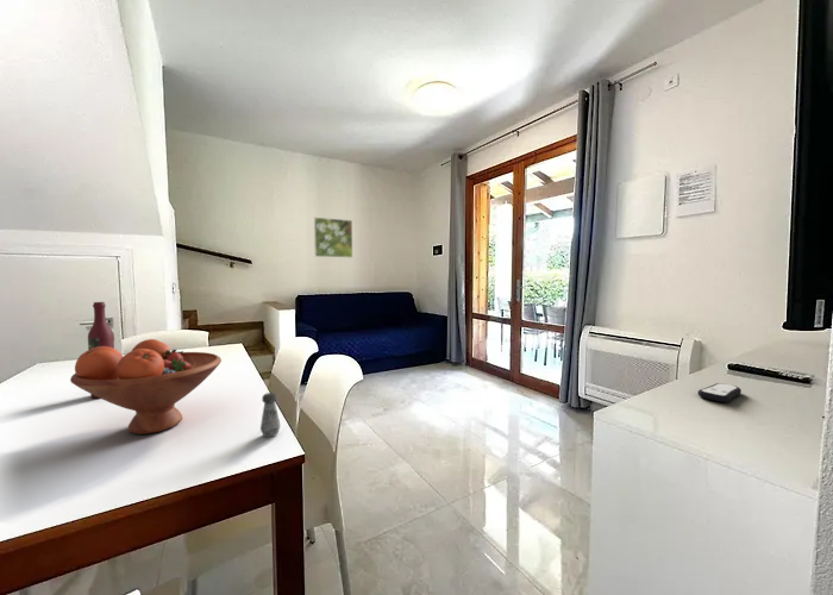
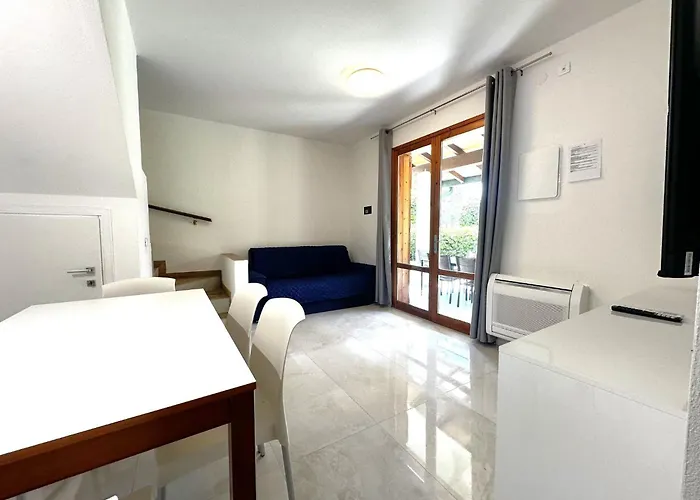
- salt shaker [259,392,281,438]
- fruit bowl [69,338,223,436]
- remote control [696,382,743,403]
- wine bottle [87,301,115,400]
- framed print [313,217,353,258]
